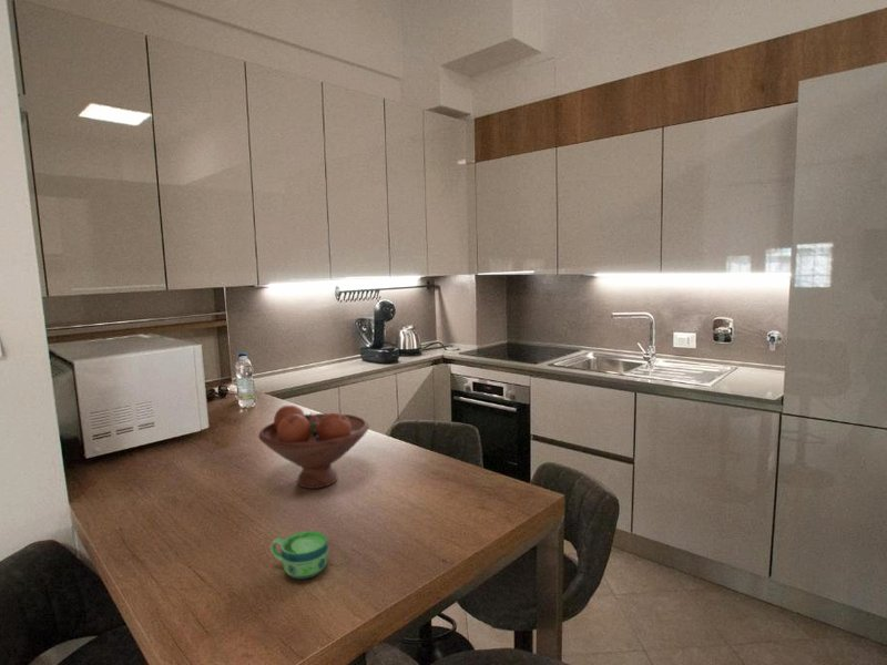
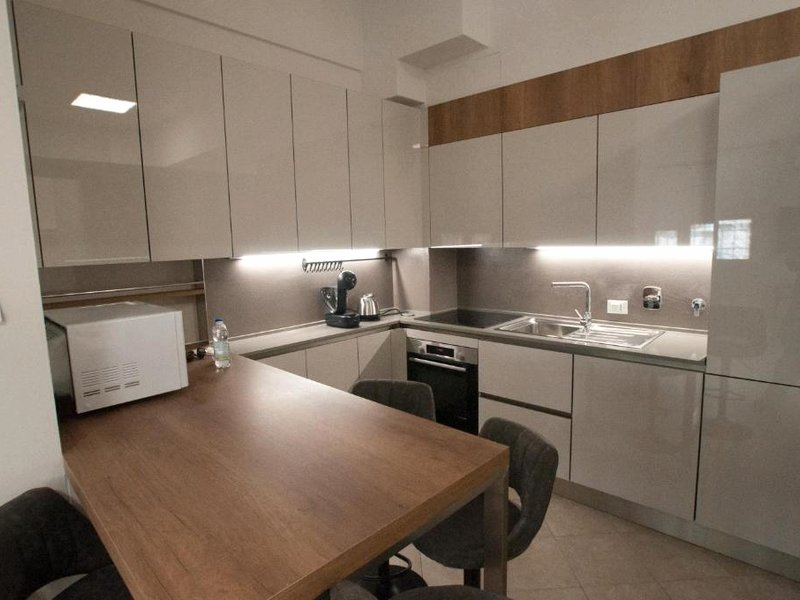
- fruit bowl [257,405,370,490]
- cup [269,530,329,580]
